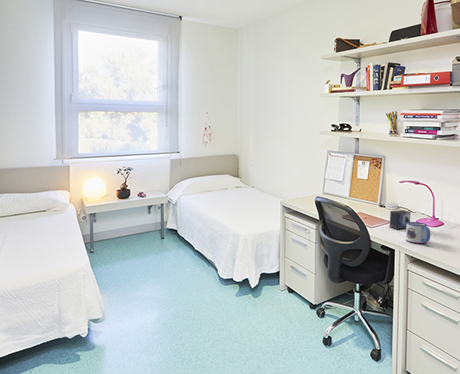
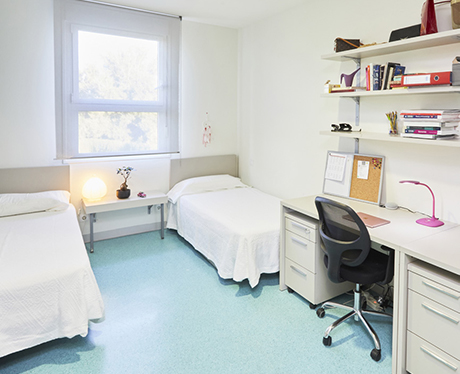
- mug [405,221,431,245]
- small box [388,209,412,230]
